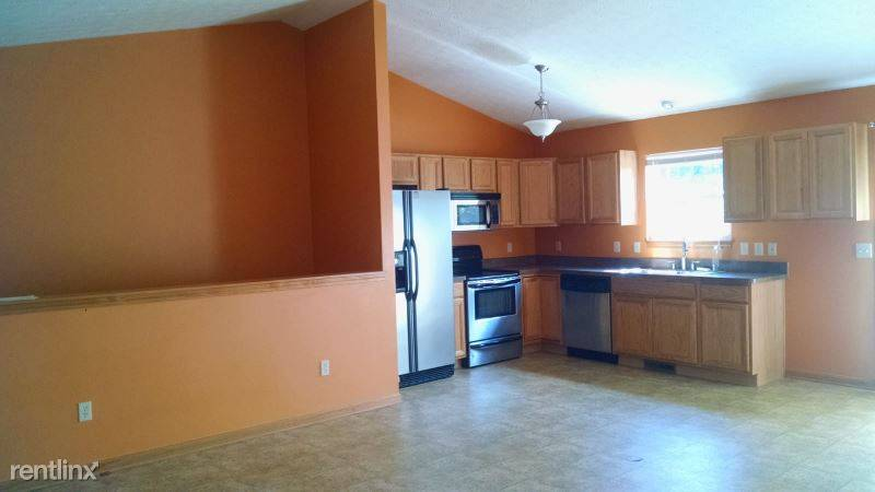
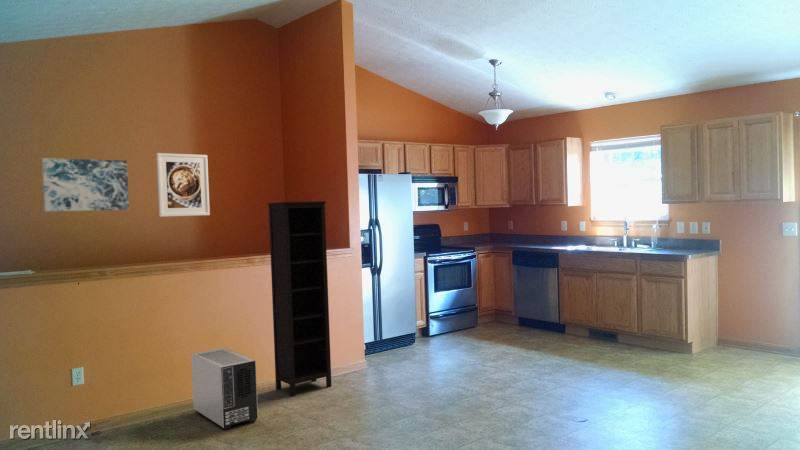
+ air purifier [190,347,259,430]
+ bookcase [267,200,332,397]
+ wall art [41,157,130,212]
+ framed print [156,152,211,218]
